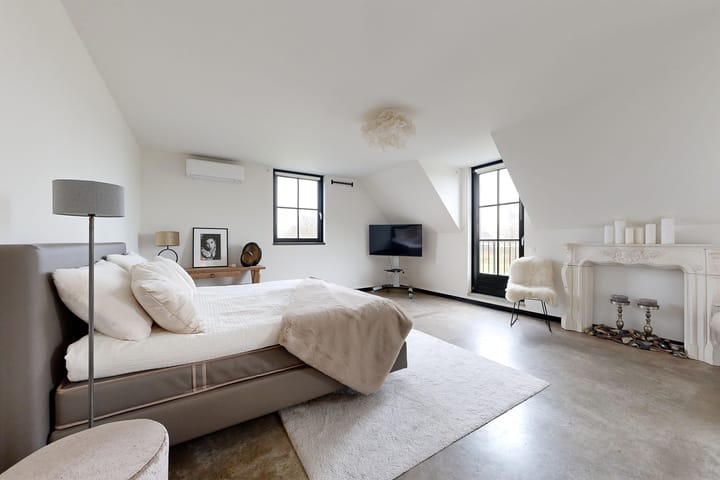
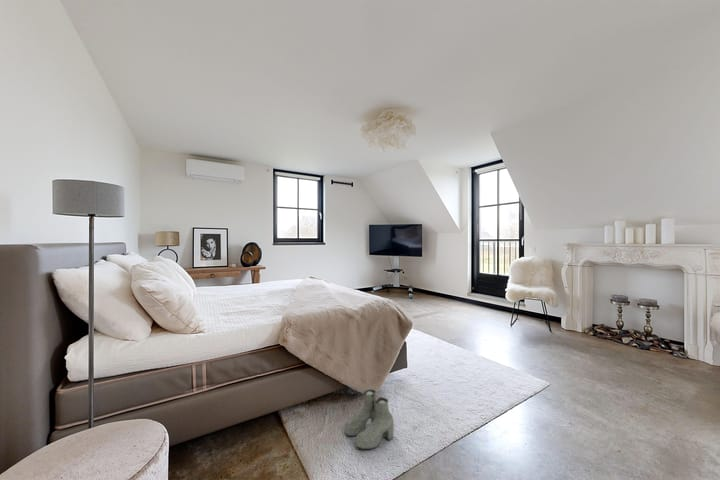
+ boots [344,388,395,450]
